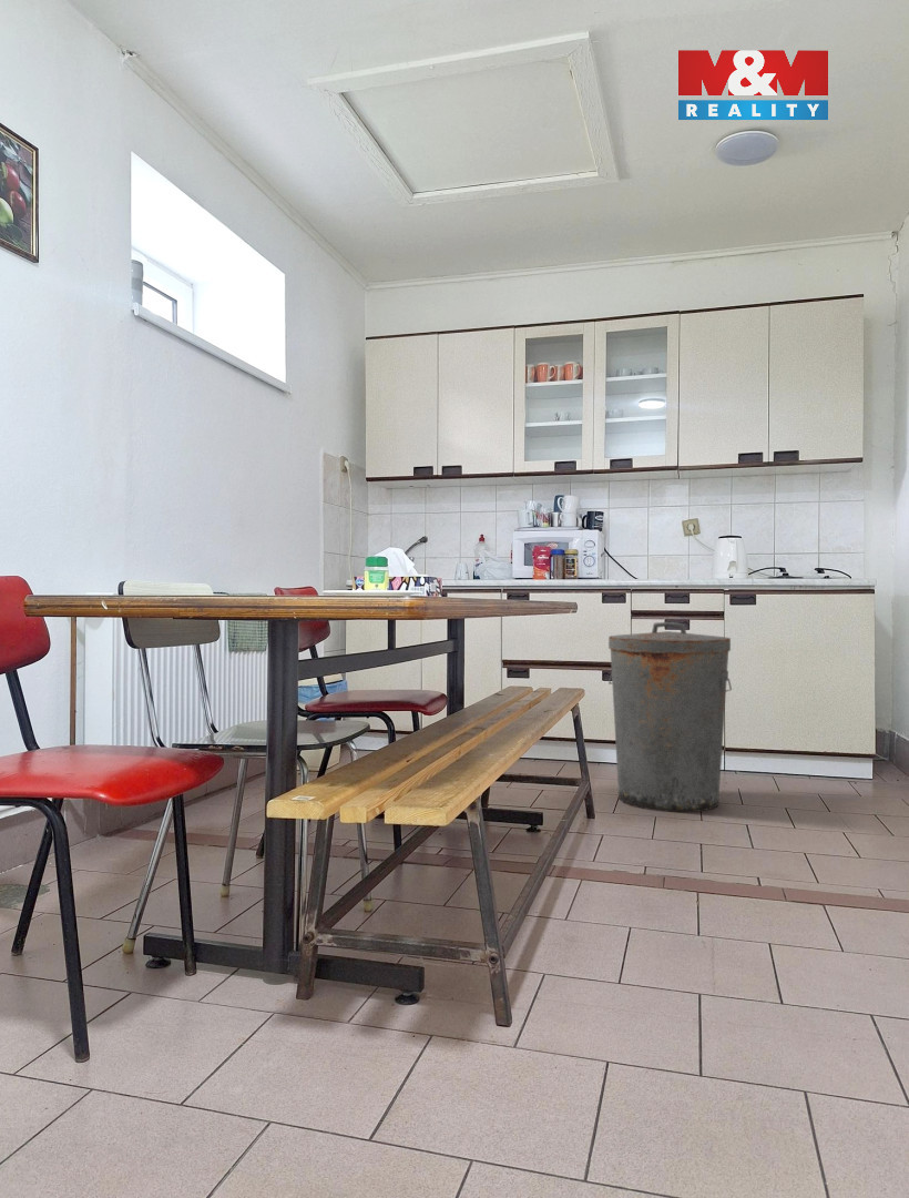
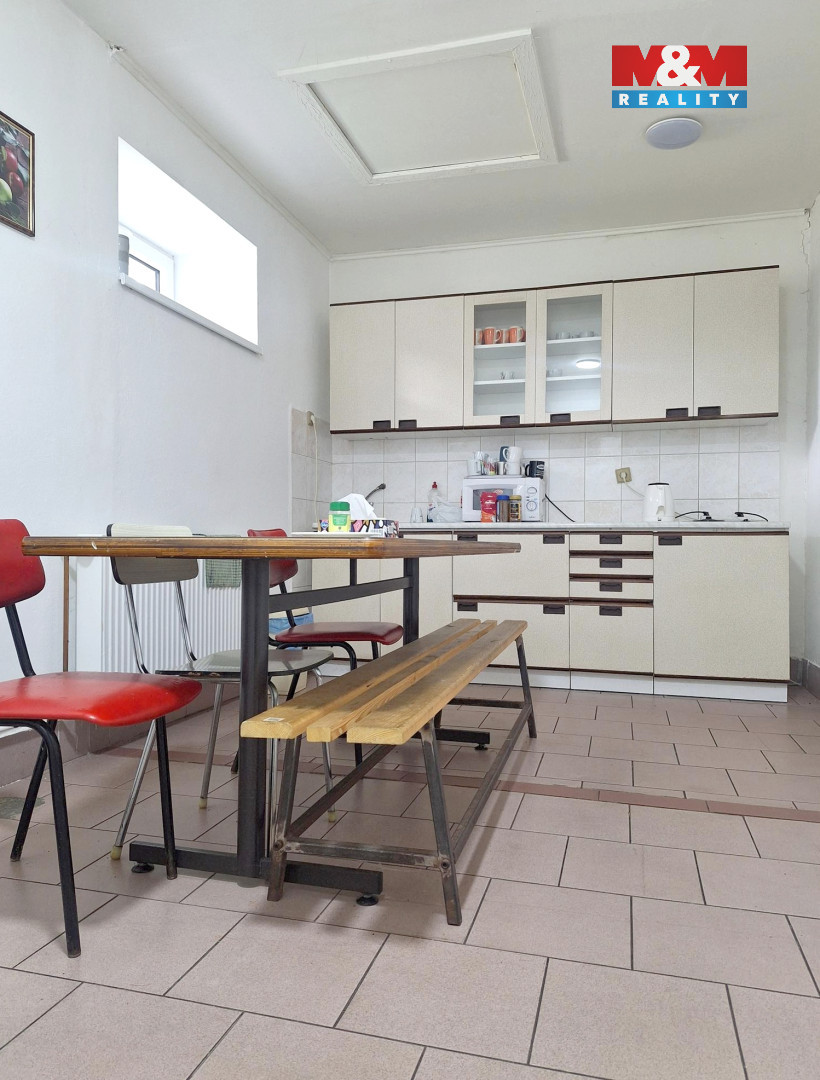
- trash can [607,621,733,813]
